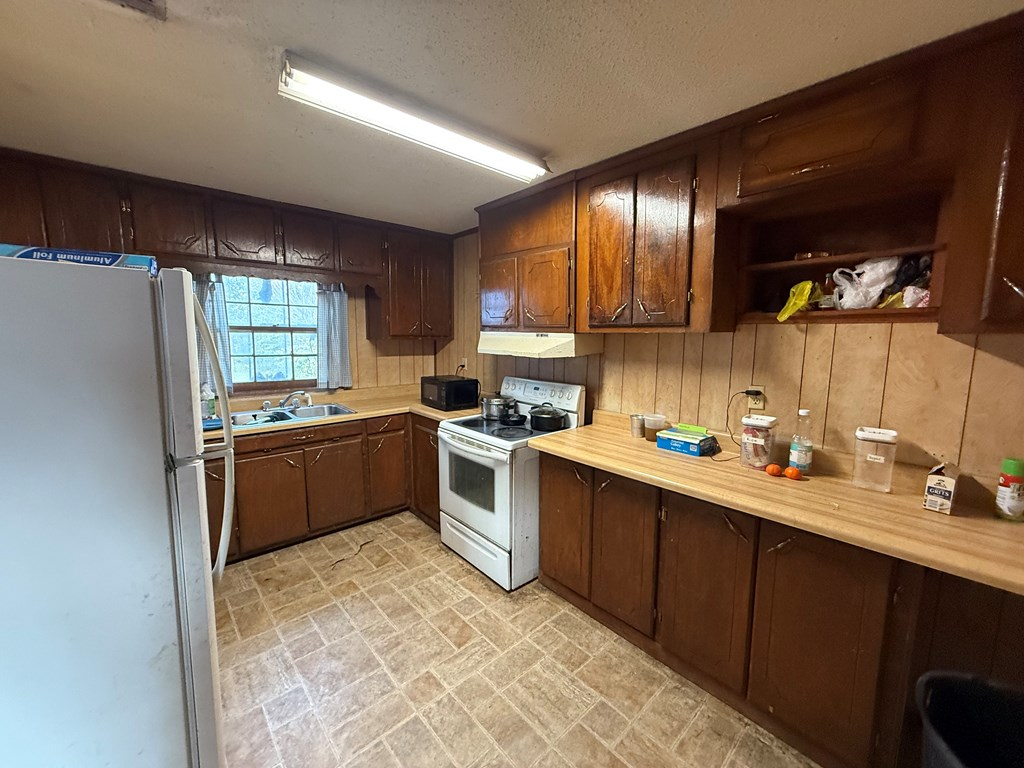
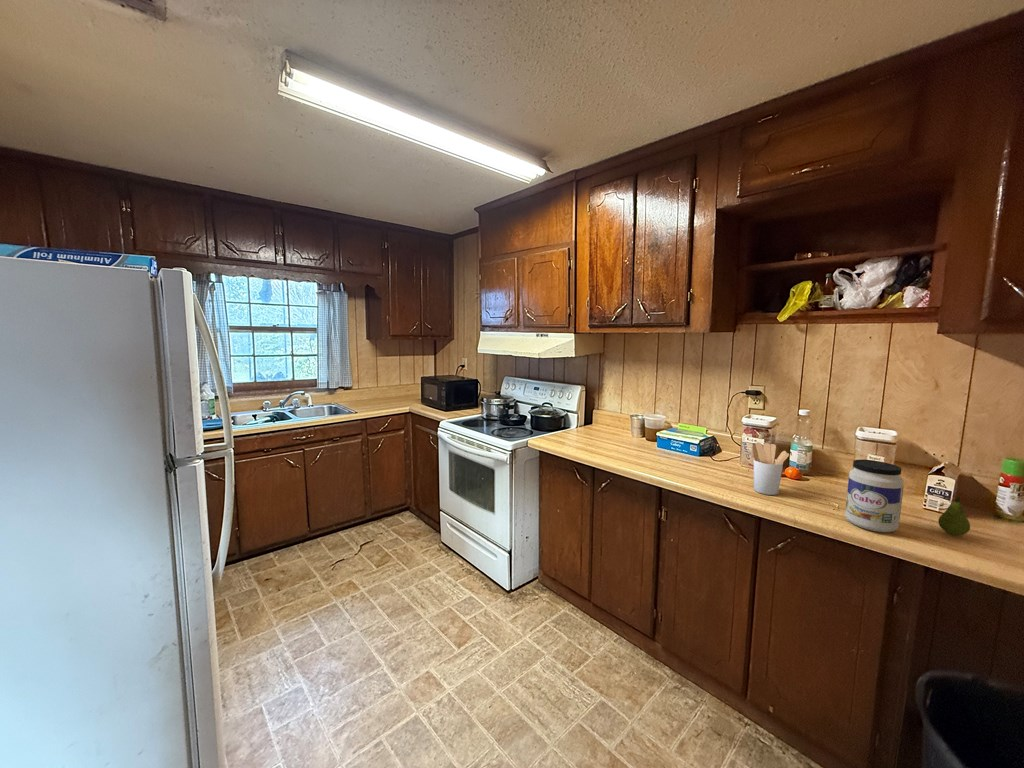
+ utensil holder [751,441,790,496]
+ fruit [938,496,971,536]
+ jar [844,459,905,533]
